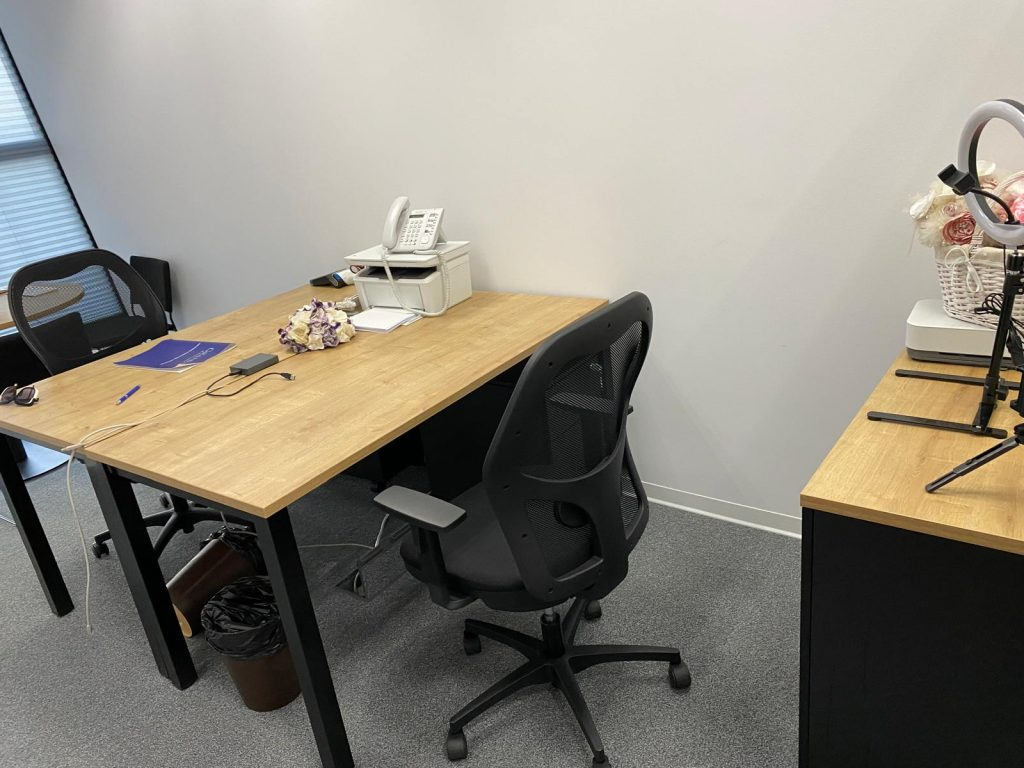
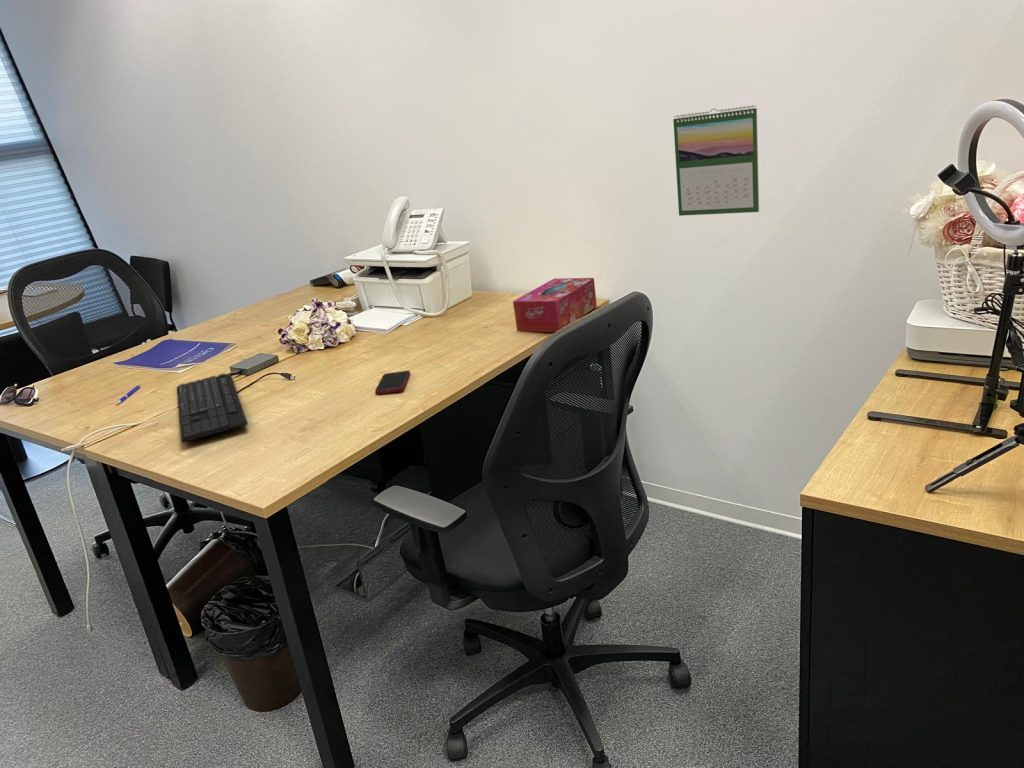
+ calendar [672,104,760,217]
+ keyboard [176,372,249,444]
+ tissue box [512,277,598,333]
+ cell phone [374,370,411,395]
